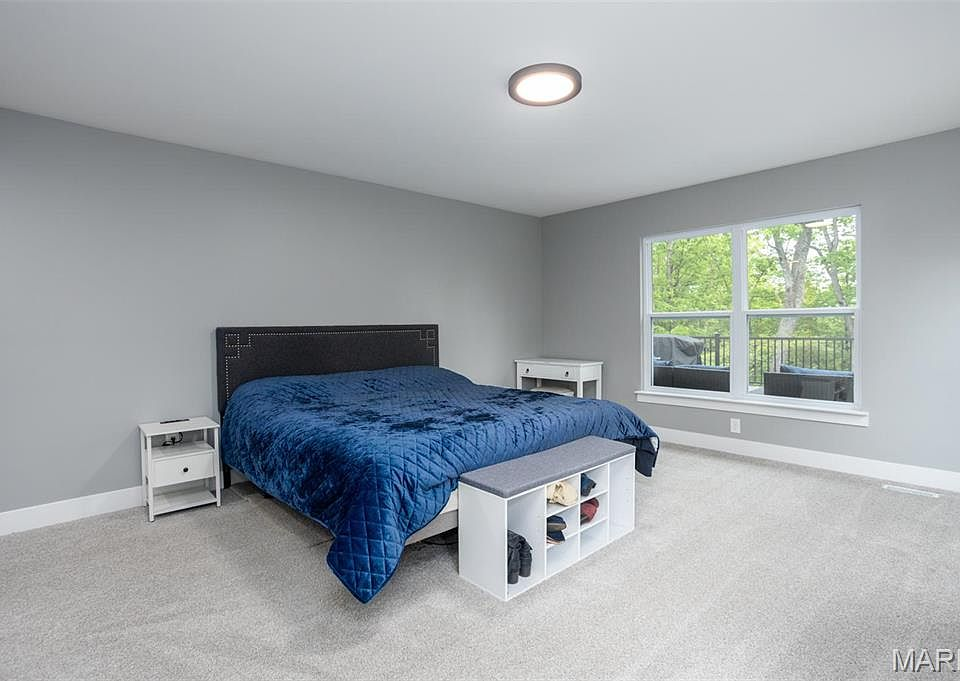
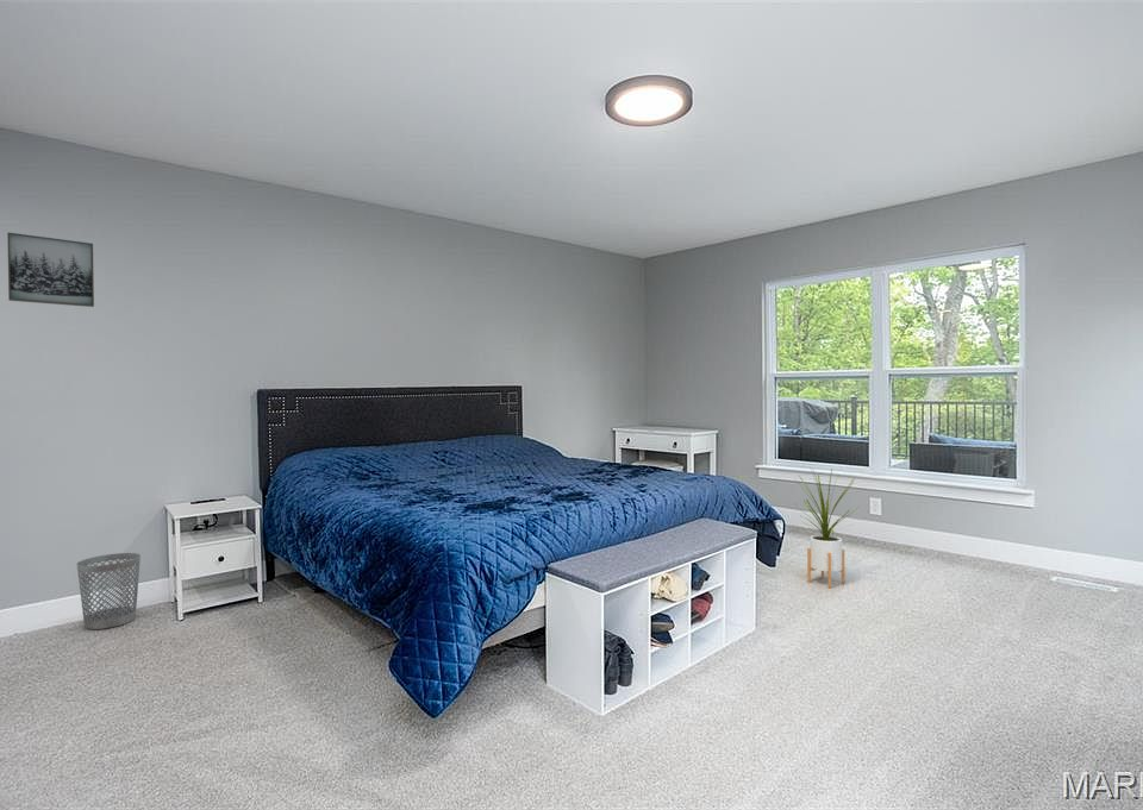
+ house plant [793,467,858,589]
+ wall art [6,232,95,308]
+ wastebasket [76,552,142,630]
